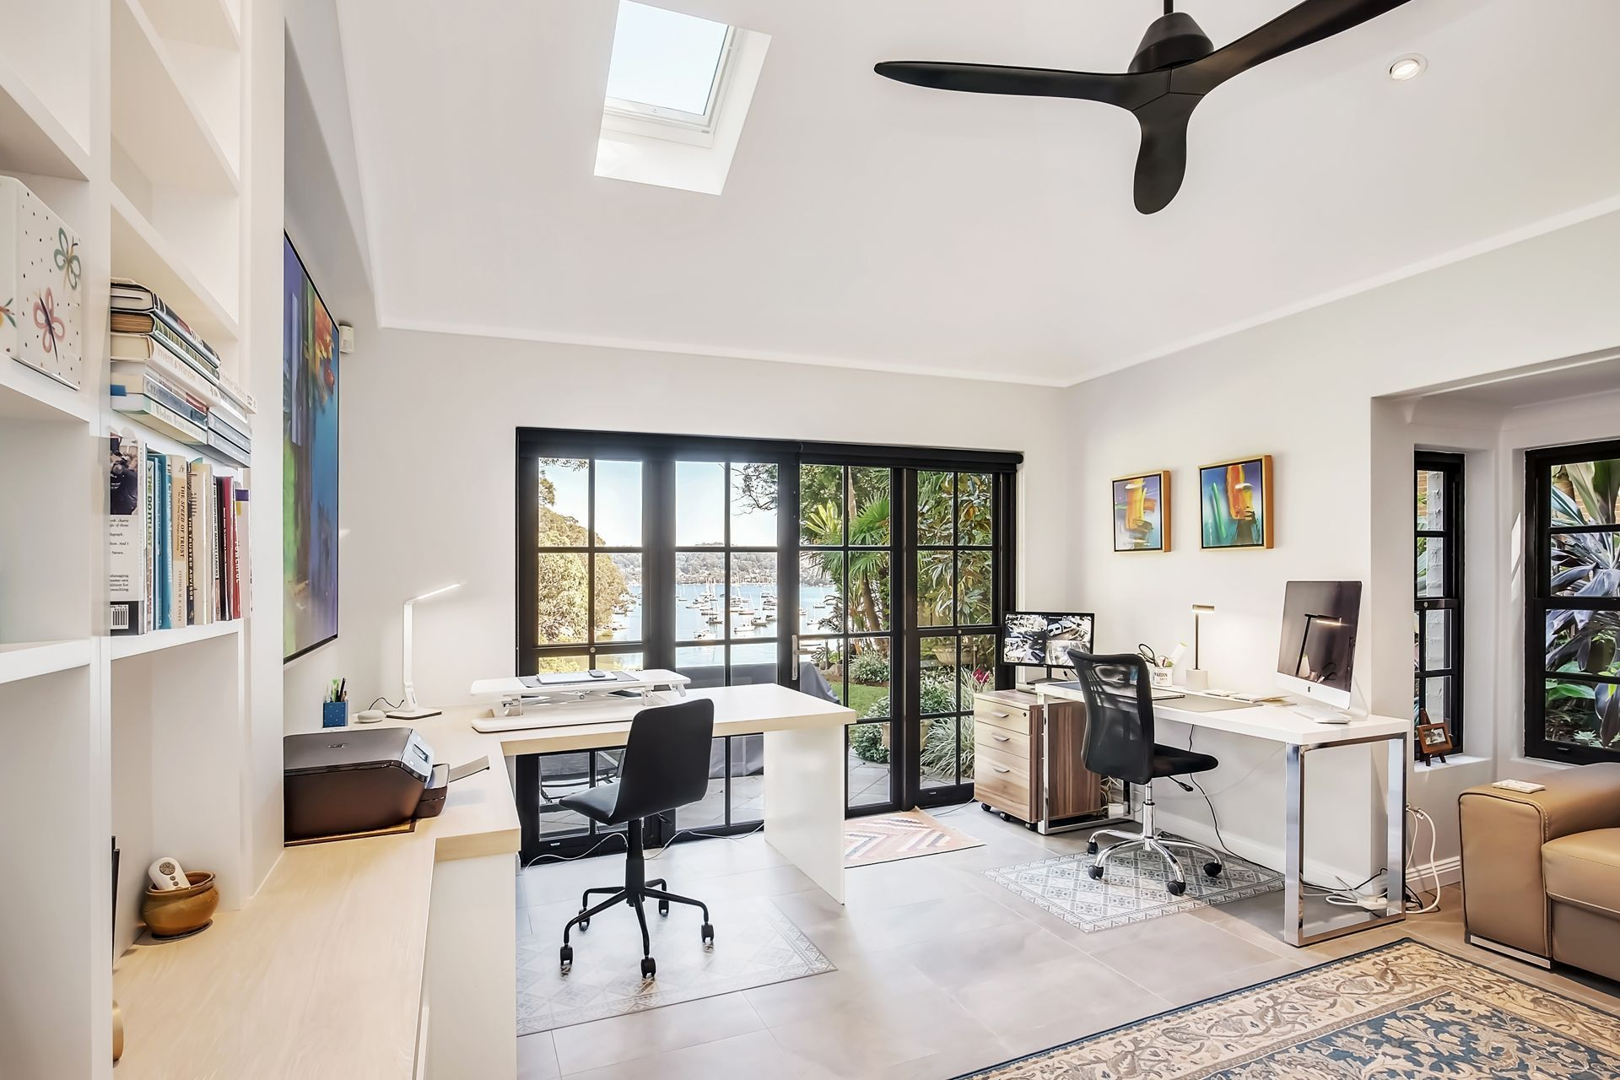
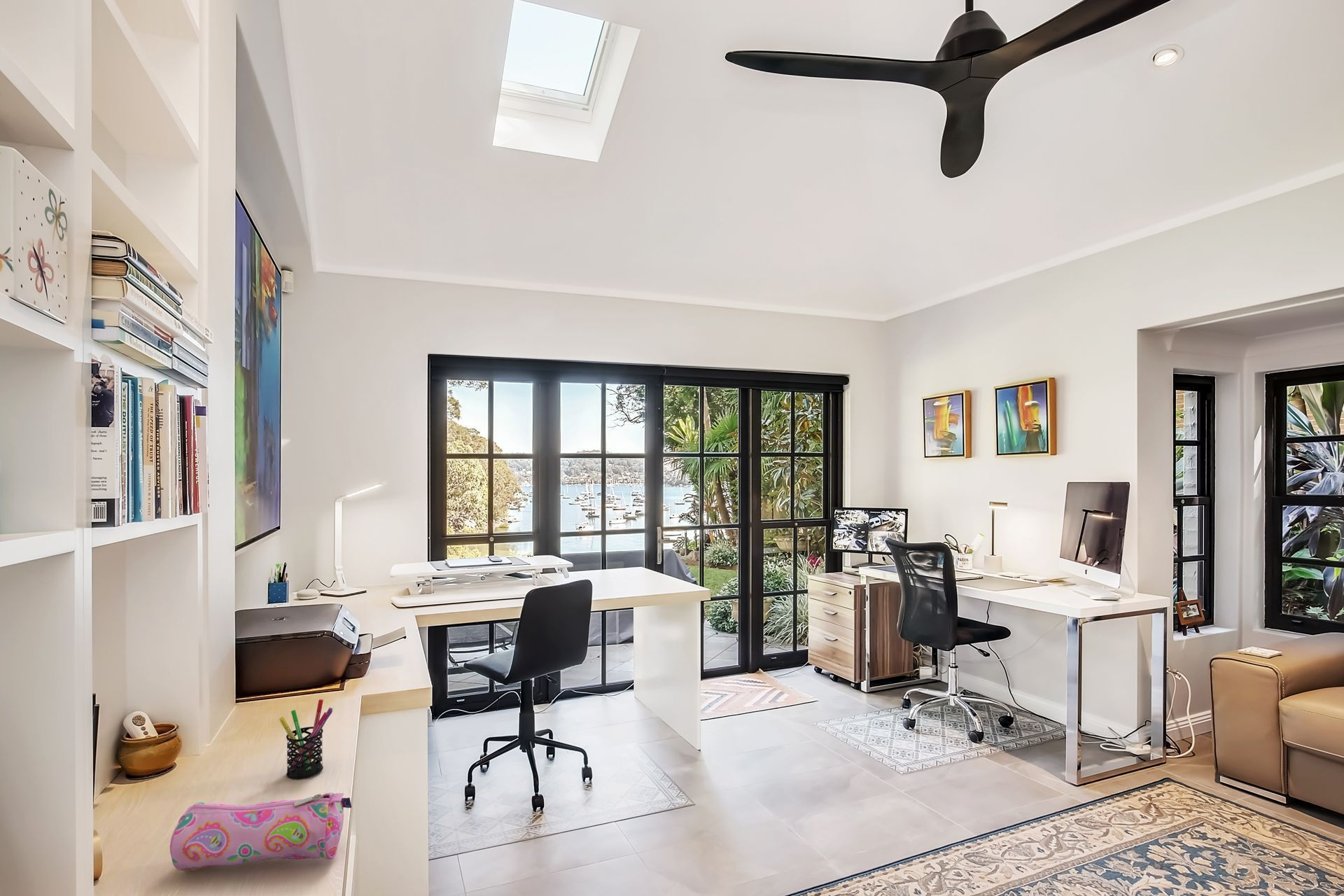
+ pen holder [279,699,333,780]
+ pencil case [169,792,352,872]
